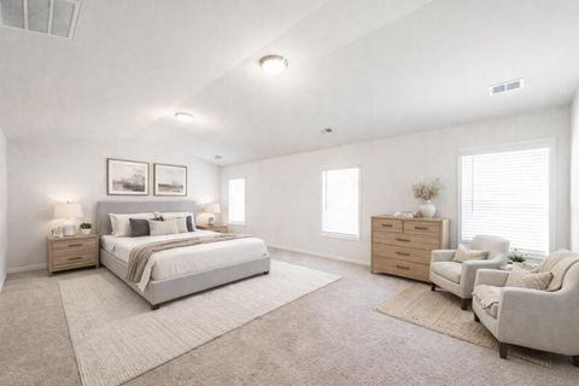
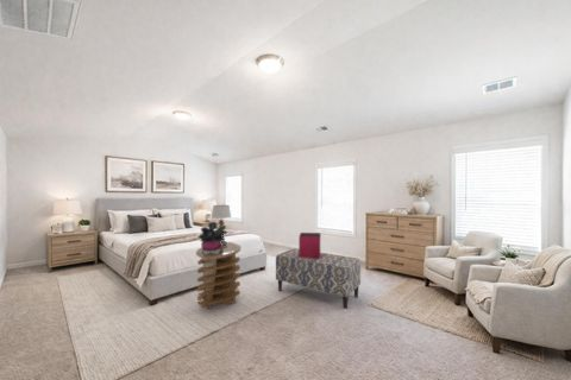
+ side table [195,241,243,310]
+ storage bin [297,232,321,259]
+ potted plant [196,221,228,253]
+ bench [275,247,362,310]
+ table lamp [211,204,232,246]
